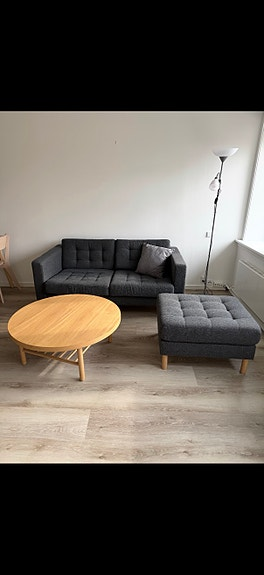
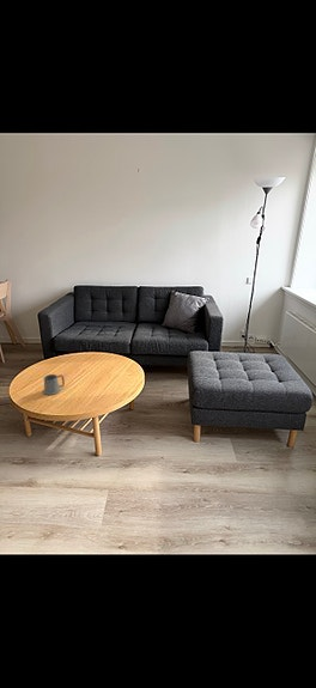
+ mug [42,373,66,396]
